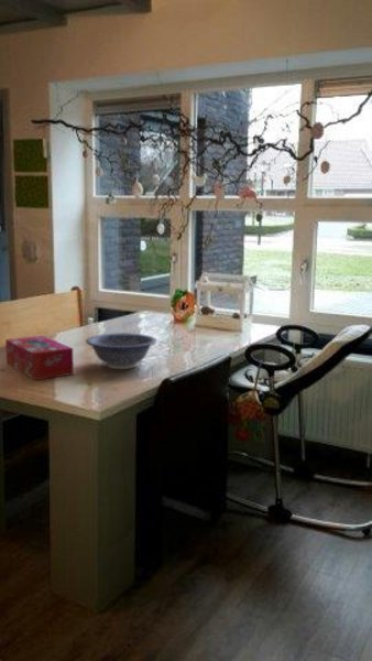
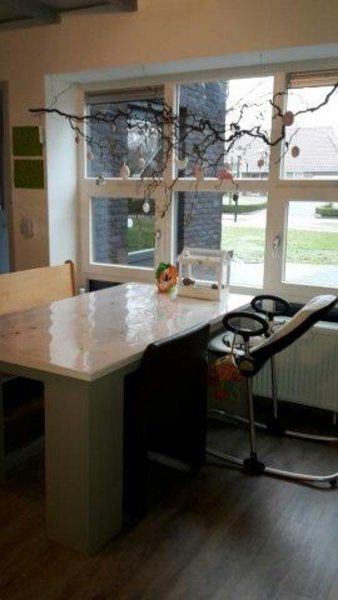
- decorative bowl [85,332,157,370]
- tissue box [4,335,75,381]
